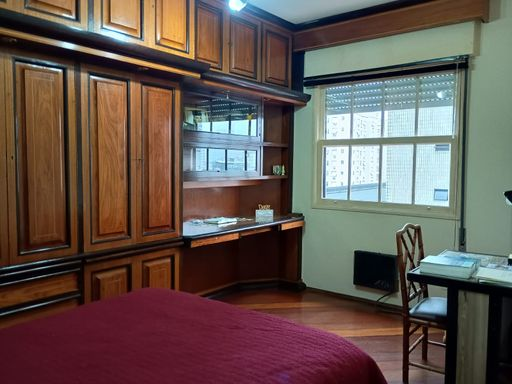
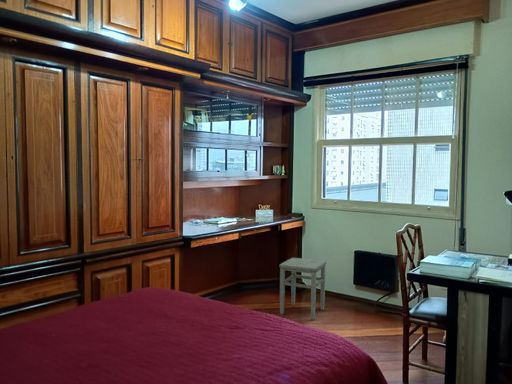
+ stool [278,257,327,321]
